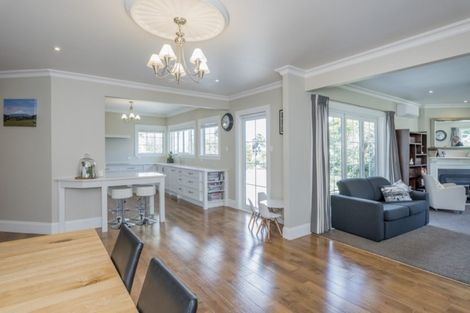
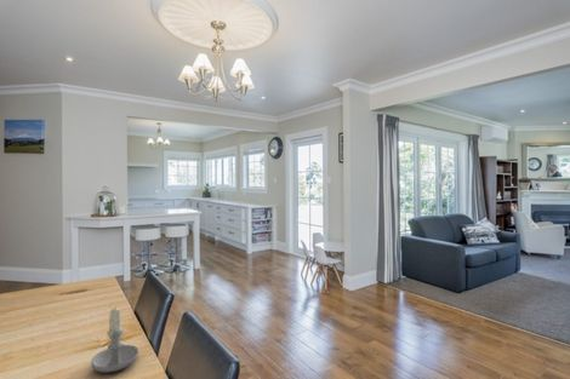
+ candle [90,305,139,373]
